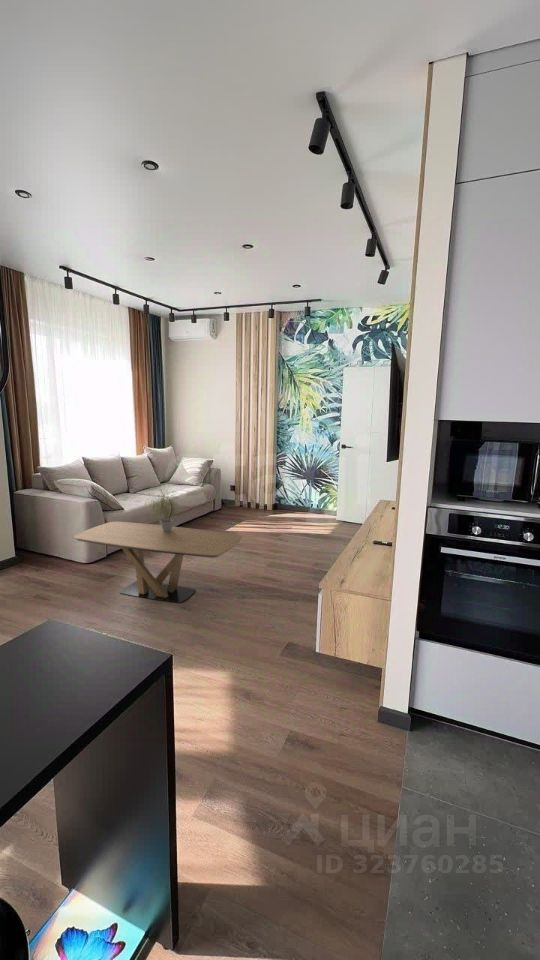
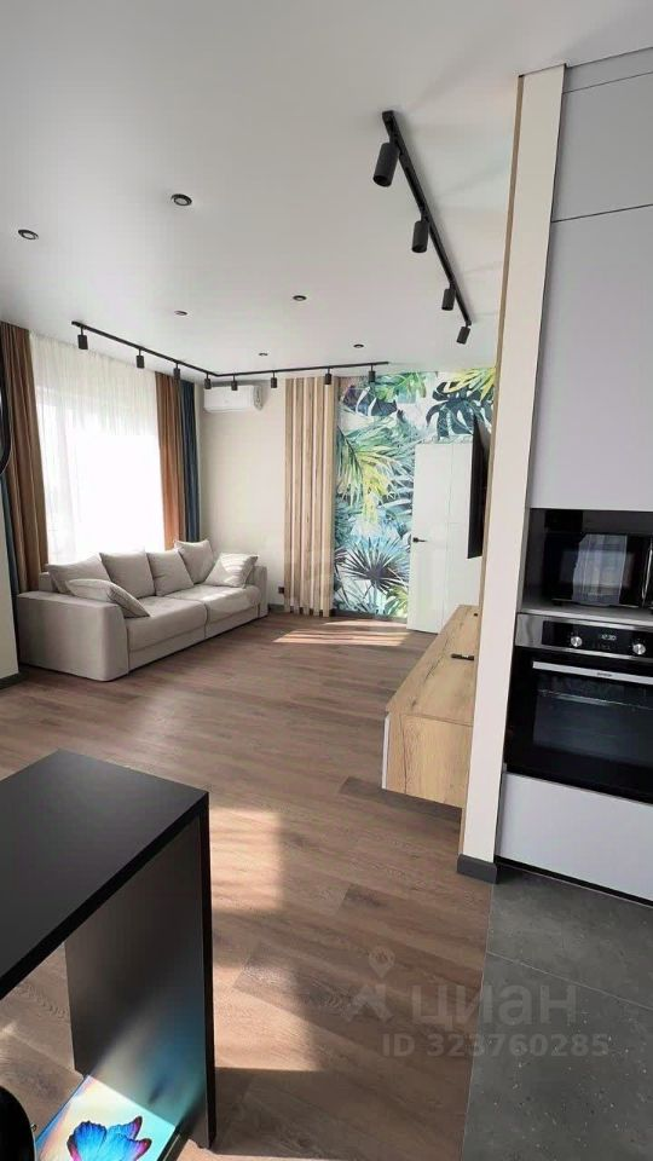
- potted plant [143,485,181,532]
- coffee table [73,520,243,604]
